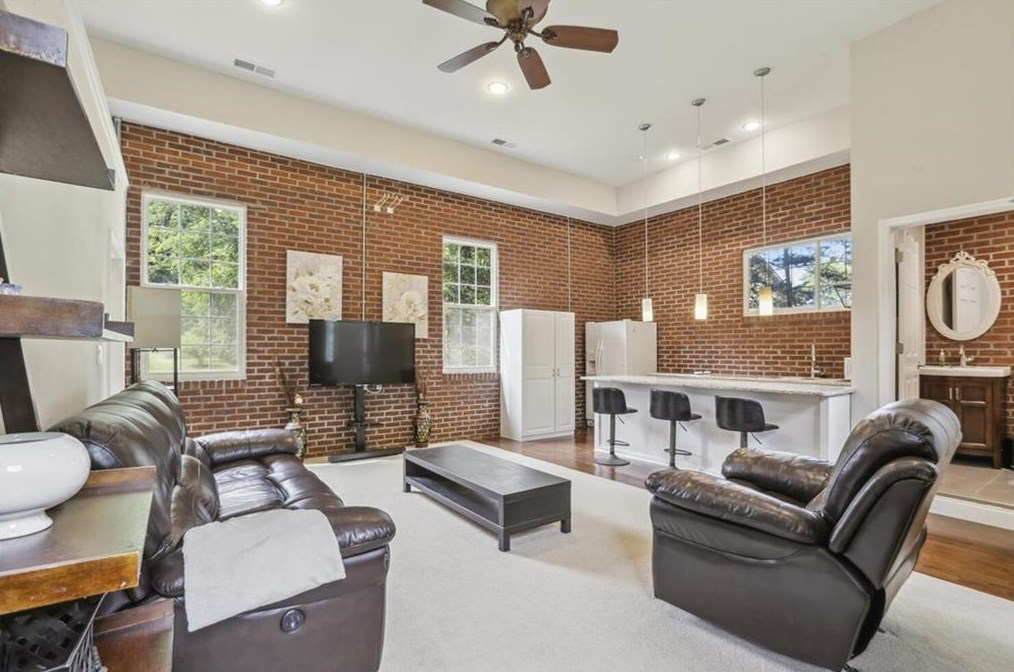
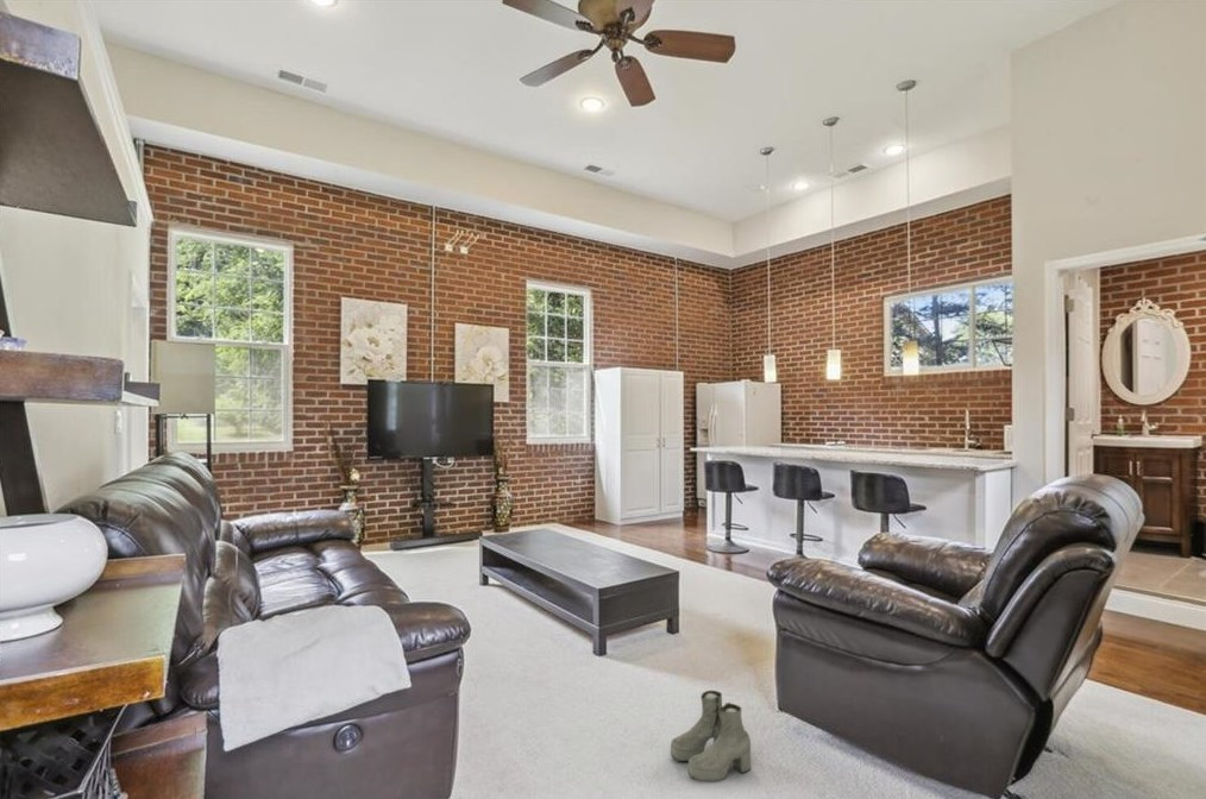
+ boots [670,690,752,784]
